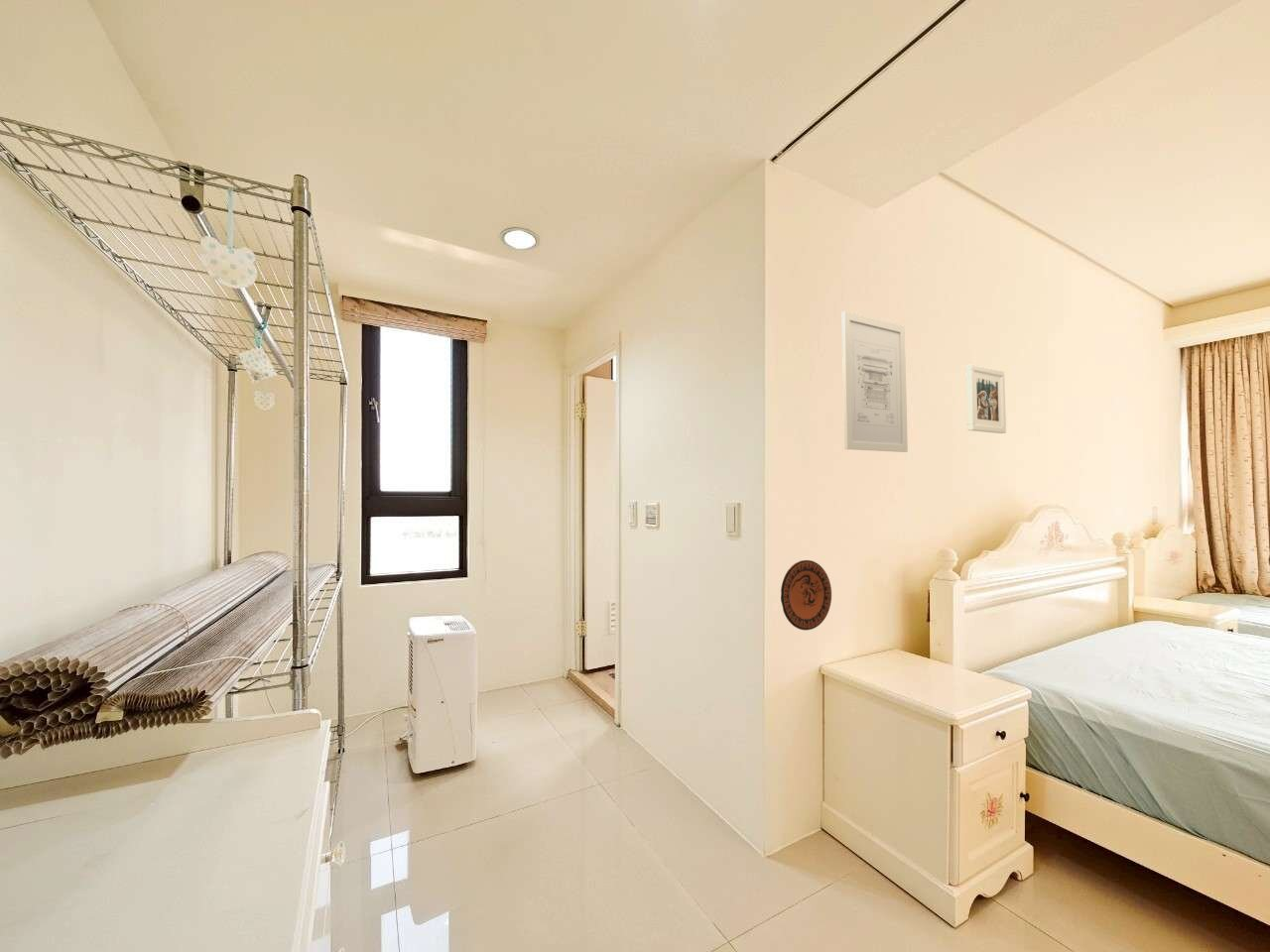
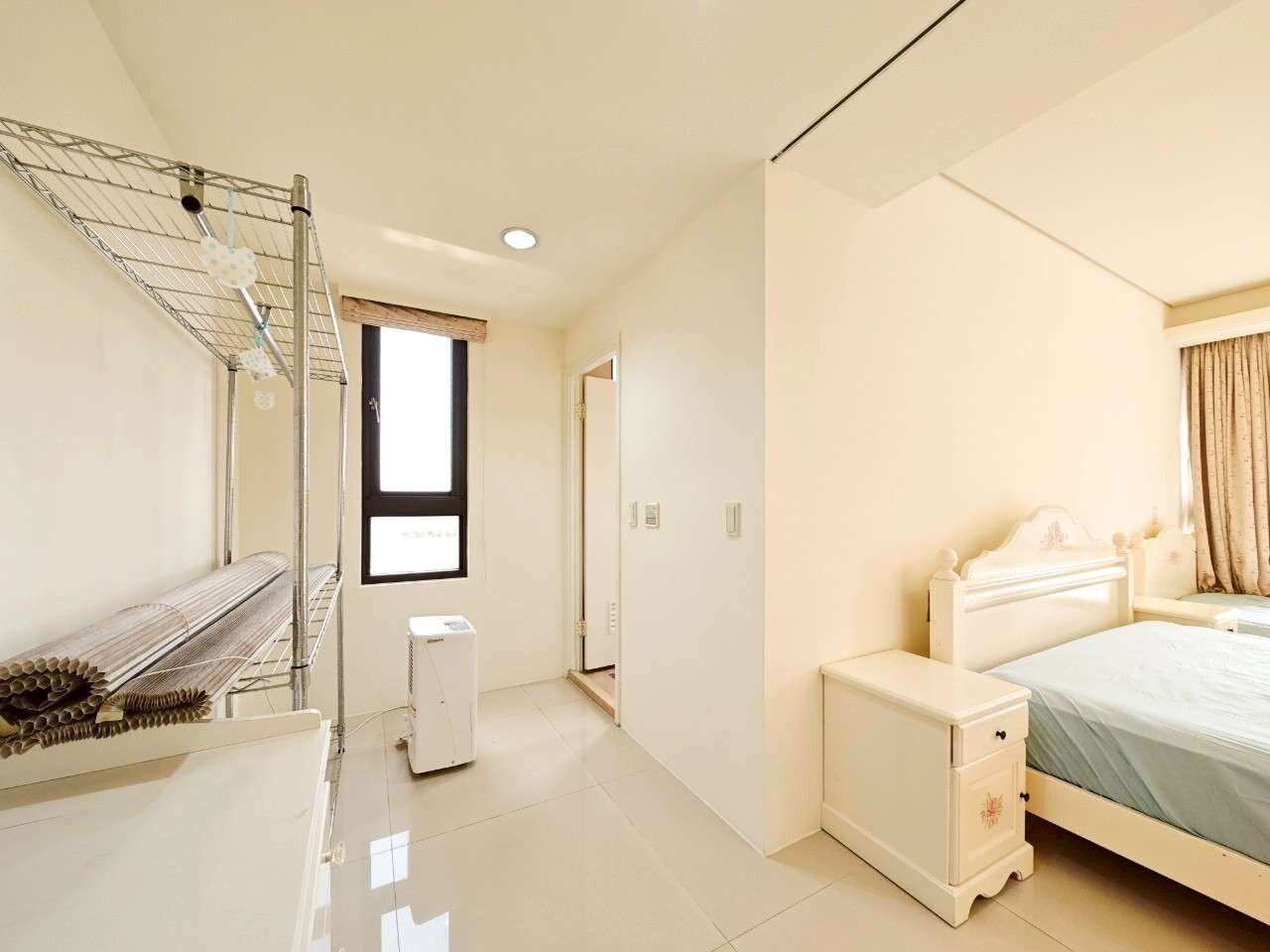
- wall art [841,310,909,453]
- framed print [964,364,1007,434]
- decorative plate [780,559,832,632]
